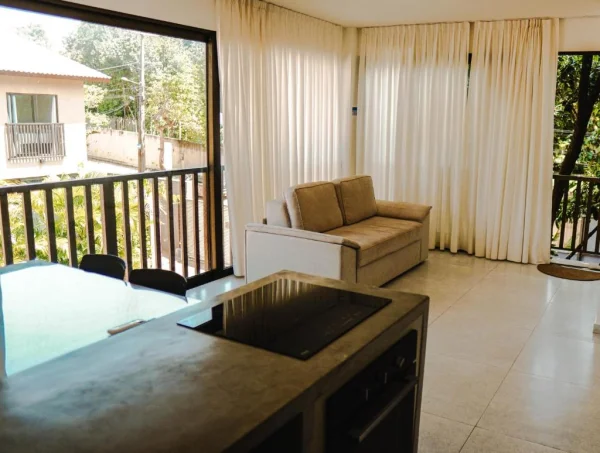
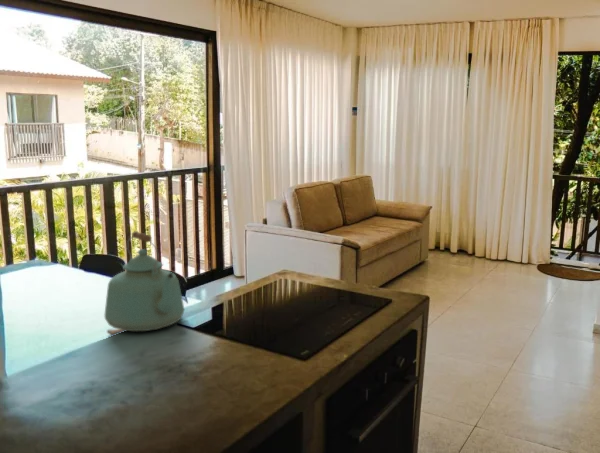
+ kettle [103,230,185,332]
